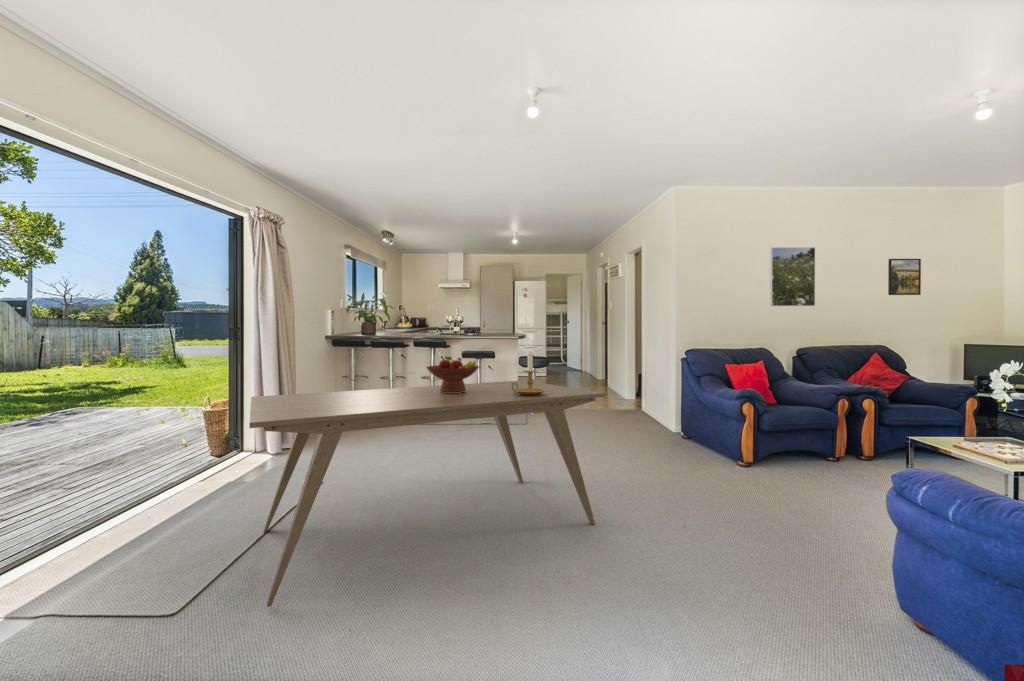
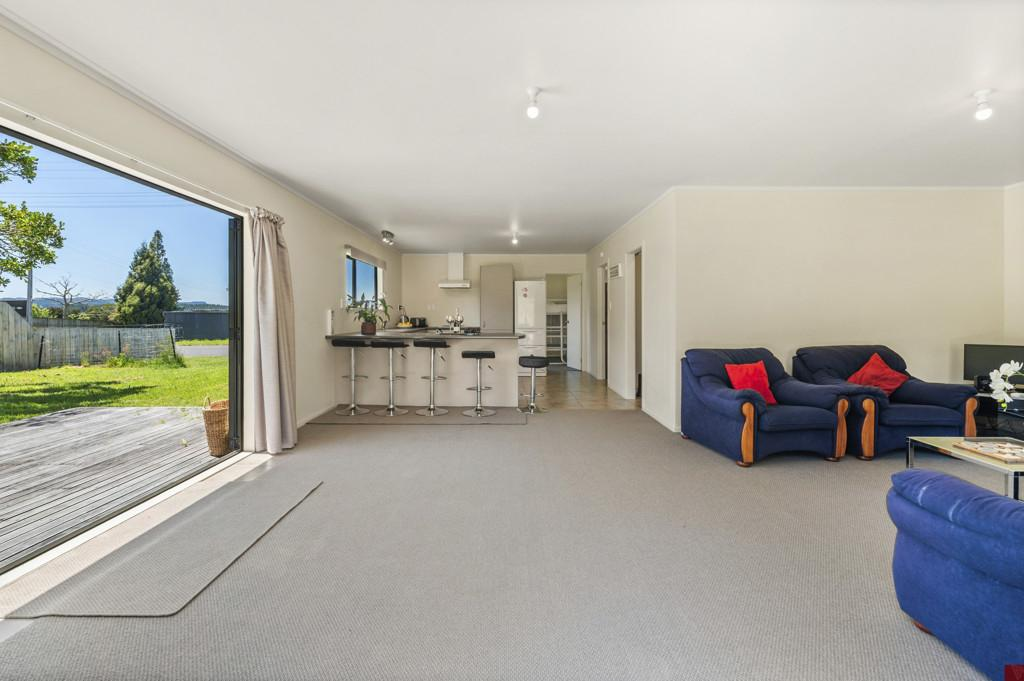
- candle holder [512,352,548,395]
- dining table [248,379,606,608]
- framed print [887,258,922,296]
- fruit bowl [425,355,480,393]
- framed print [769,246,816,307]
